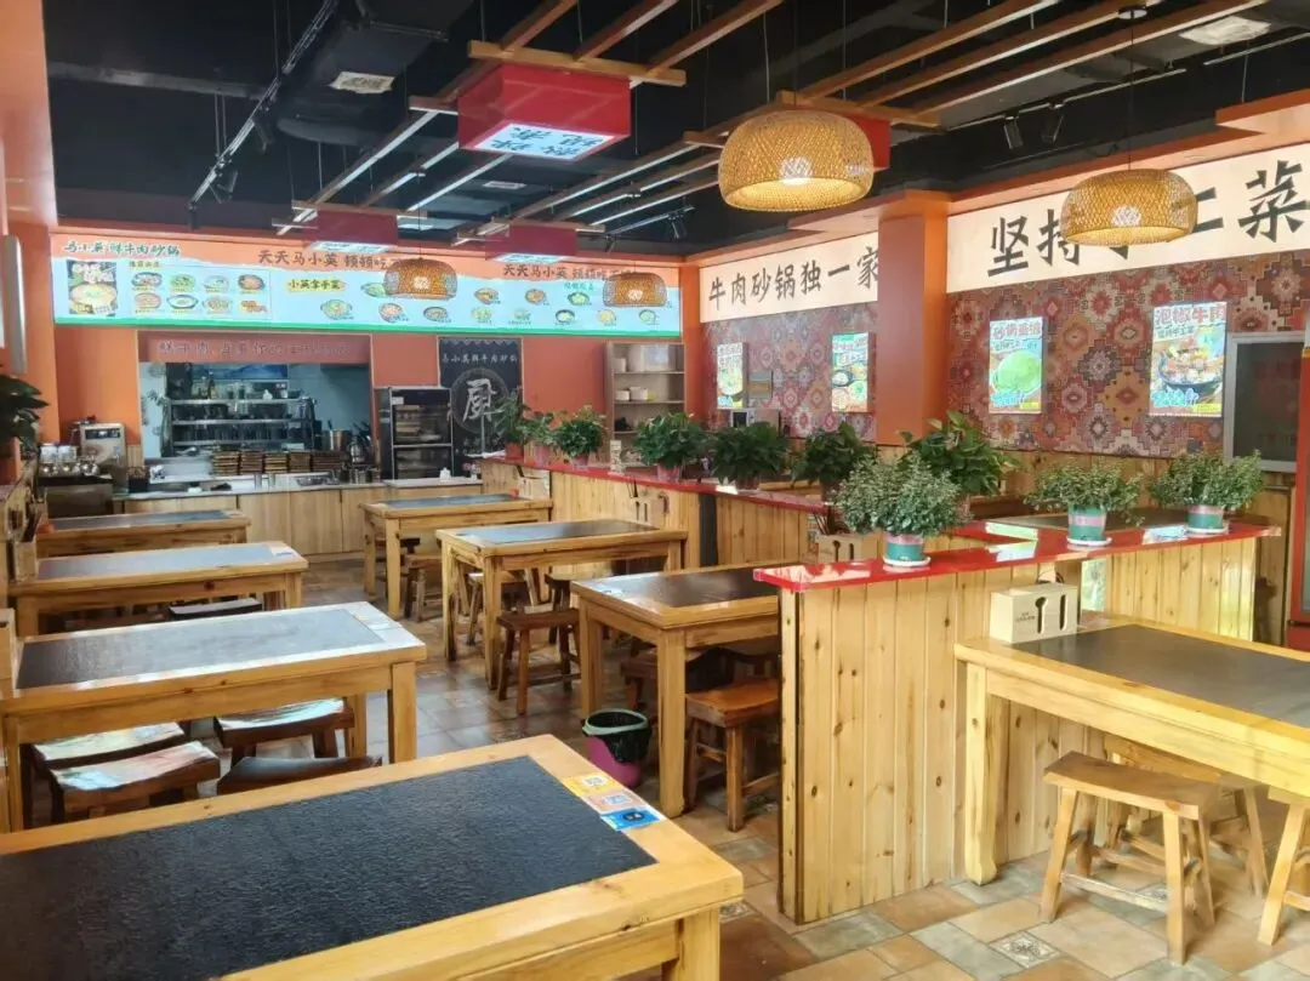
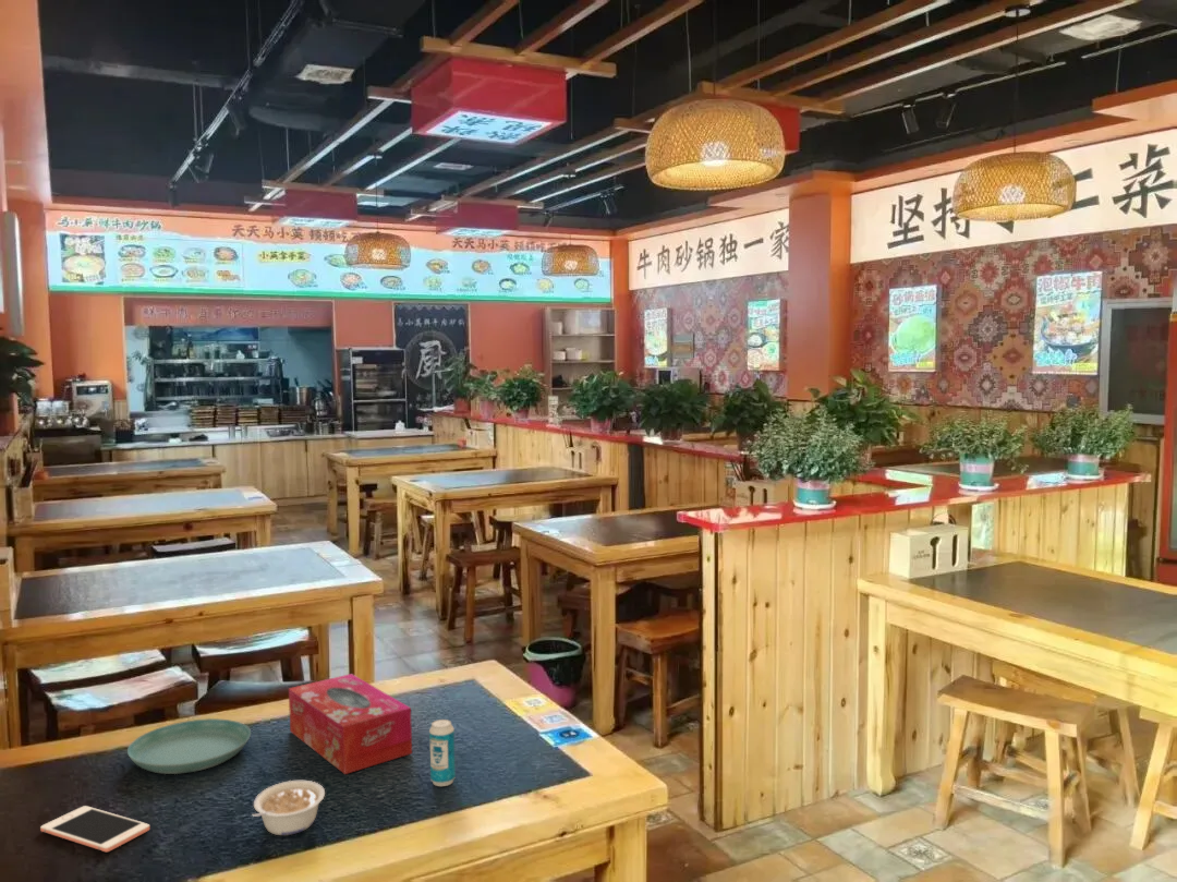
+ cell phone [39,805,150,853]
+ beverage can [428,718,457,787]
+ legume [251,780,326,836]
+ saucer [126,717,252,775]
+ tissue box [288,673,413,775]
